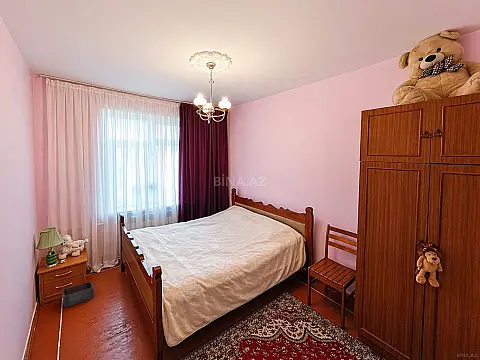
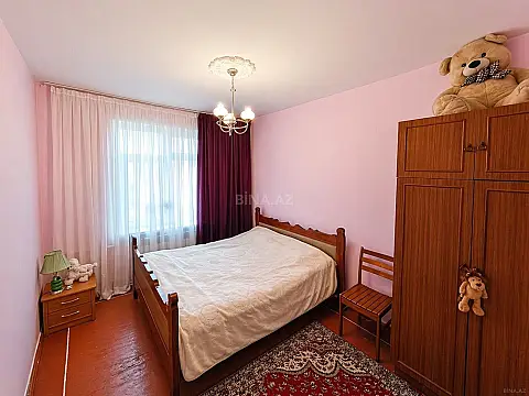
- storage bin [61,281,95,308]
